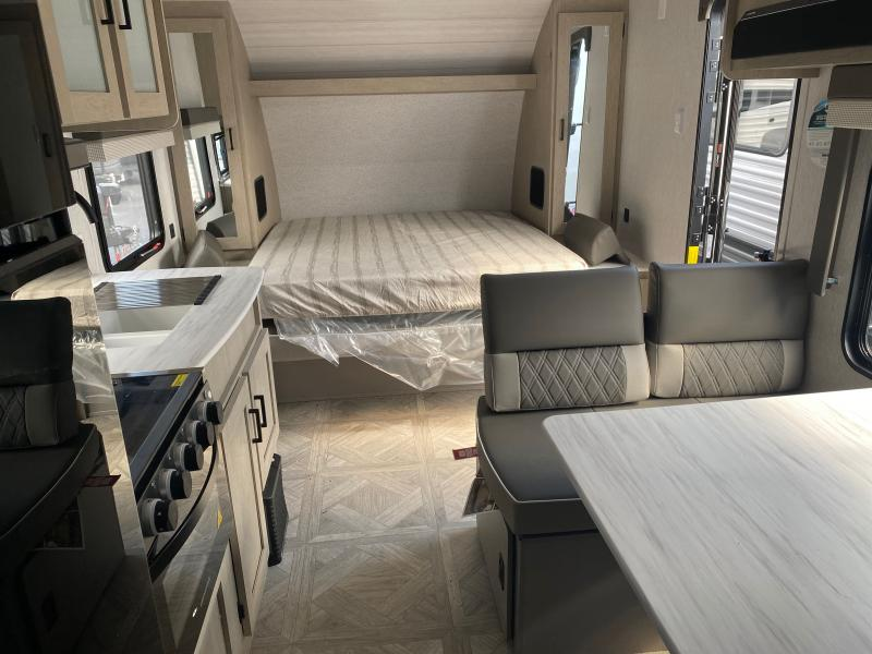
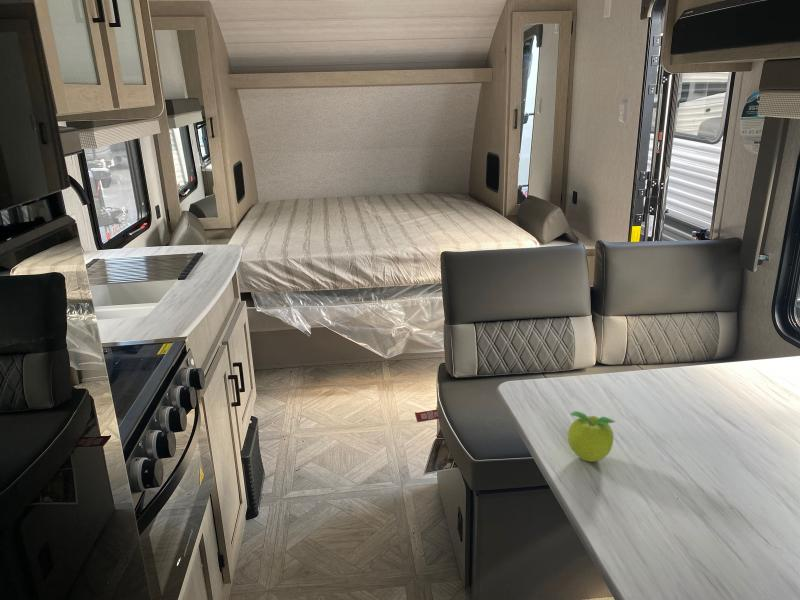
+ fruit [567,410,616,463]
